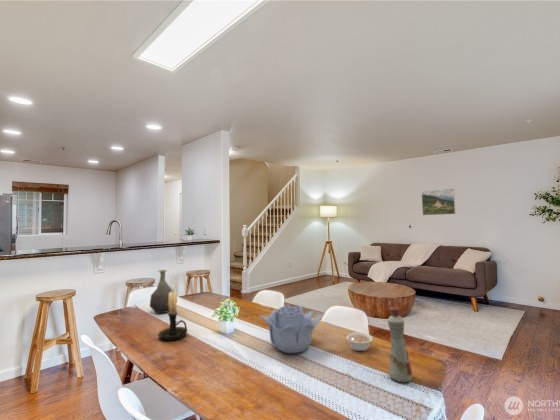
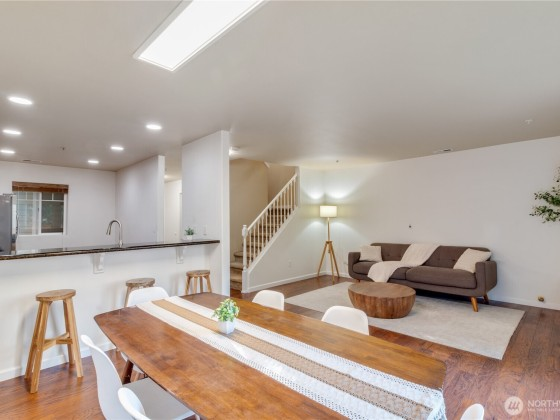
- bottle [387,305,414,384]
- decorative bowl [259,303,322,354]
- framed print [421,187,457,216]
- legume [344,331,374,352]
- candle holder [157,284,188,341]
- vase [149,269,172,315]
